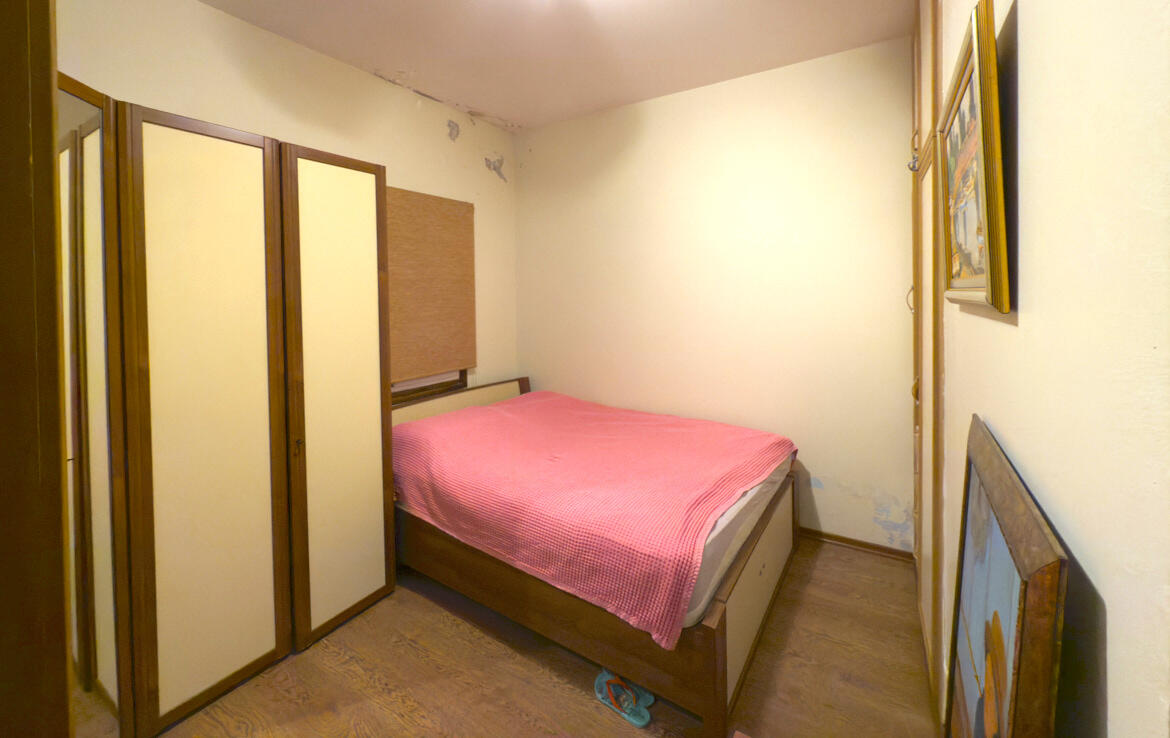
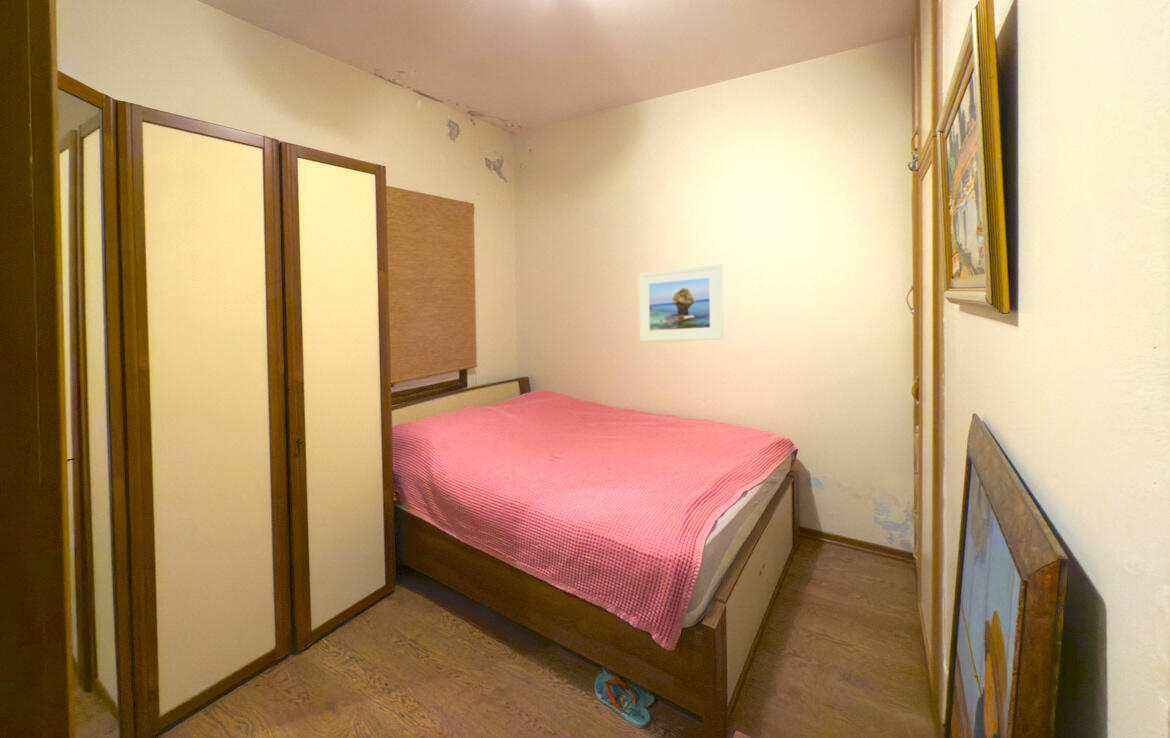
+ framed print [637,263,724,343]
